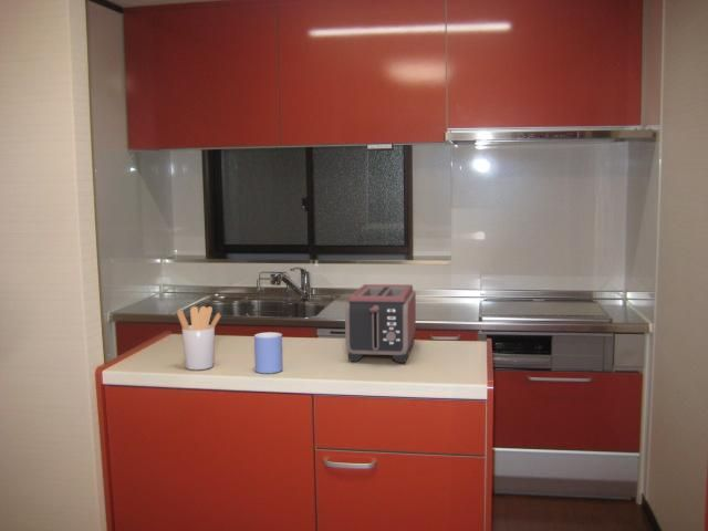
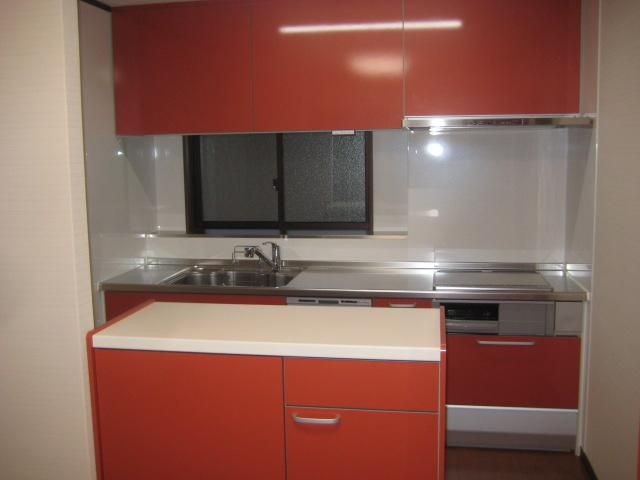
- toaster [344,283,417,364]
- mug [253,332,284,374]
- utensil holder [176,305,222,371]
